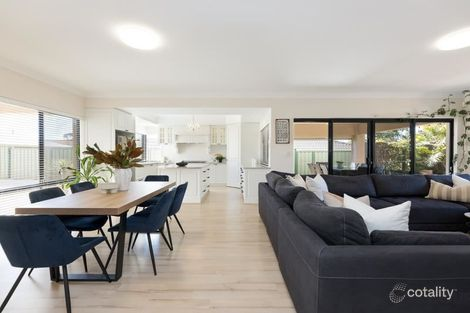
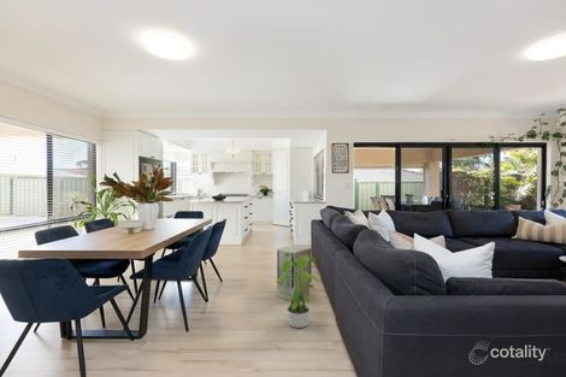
+ potted plant [275,252,323,329]
+ air purifier [276,243,313,302]
